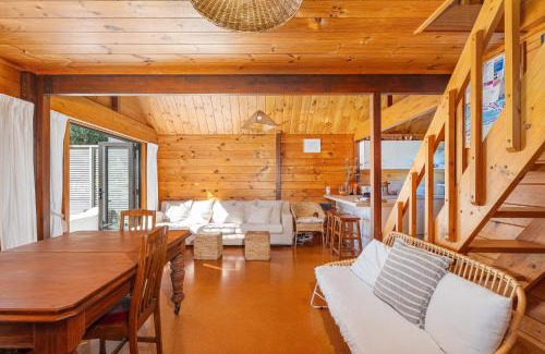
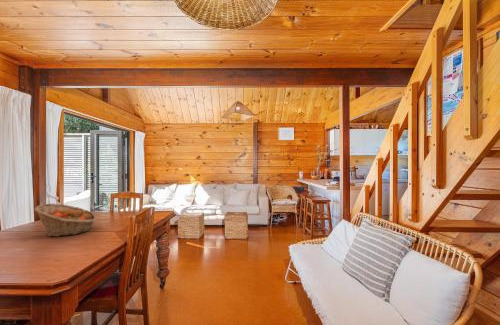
+ fruit basket [34,203,98,238]
